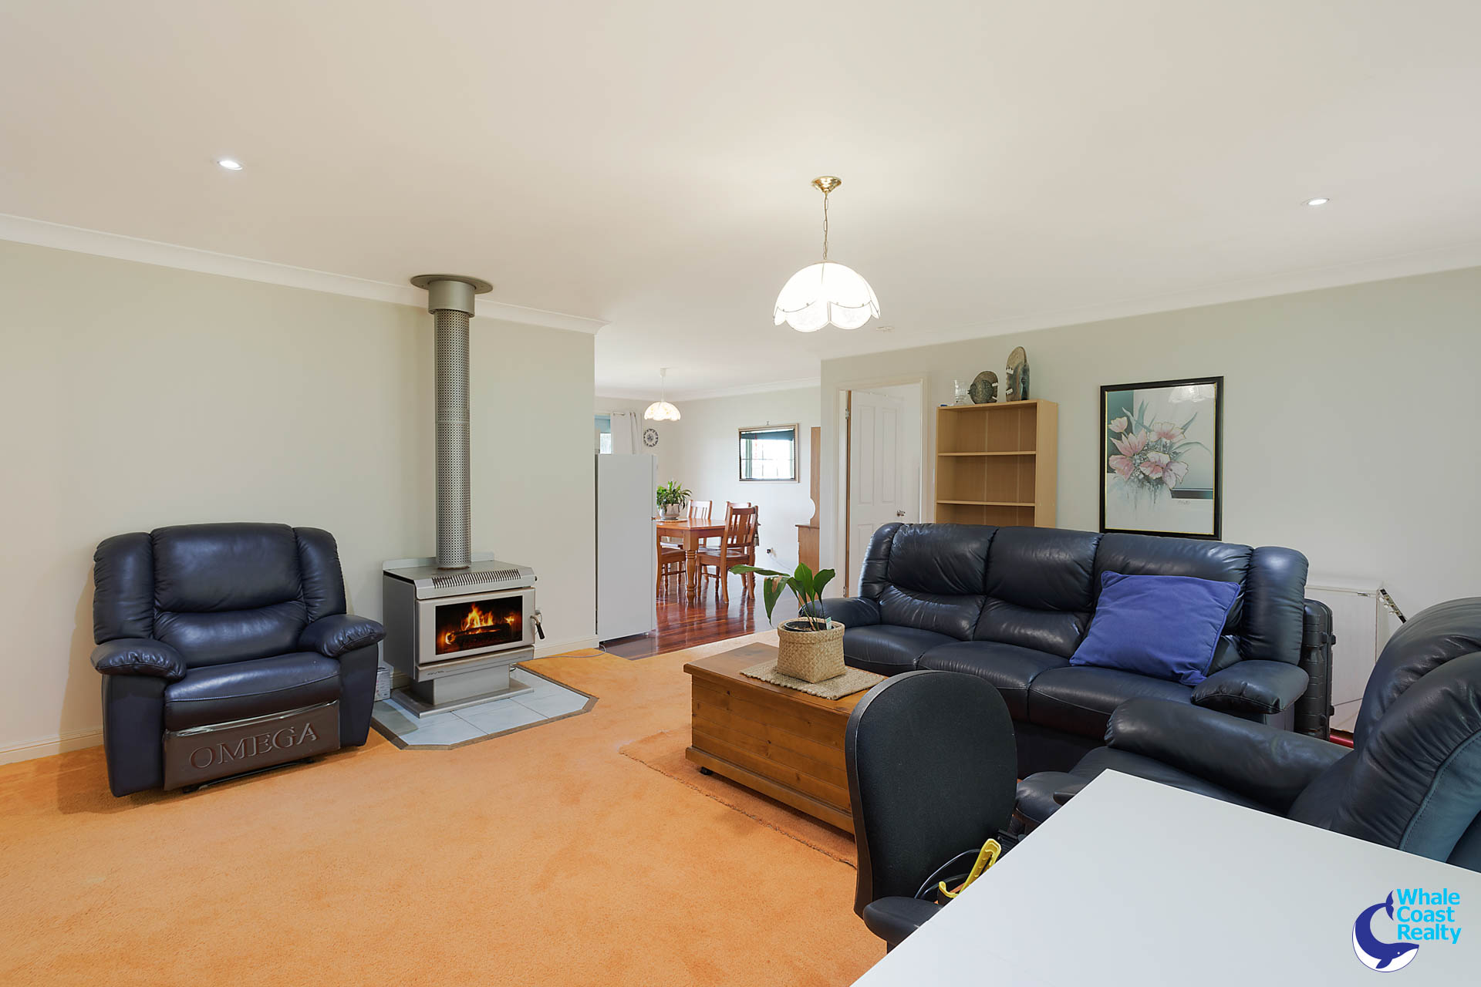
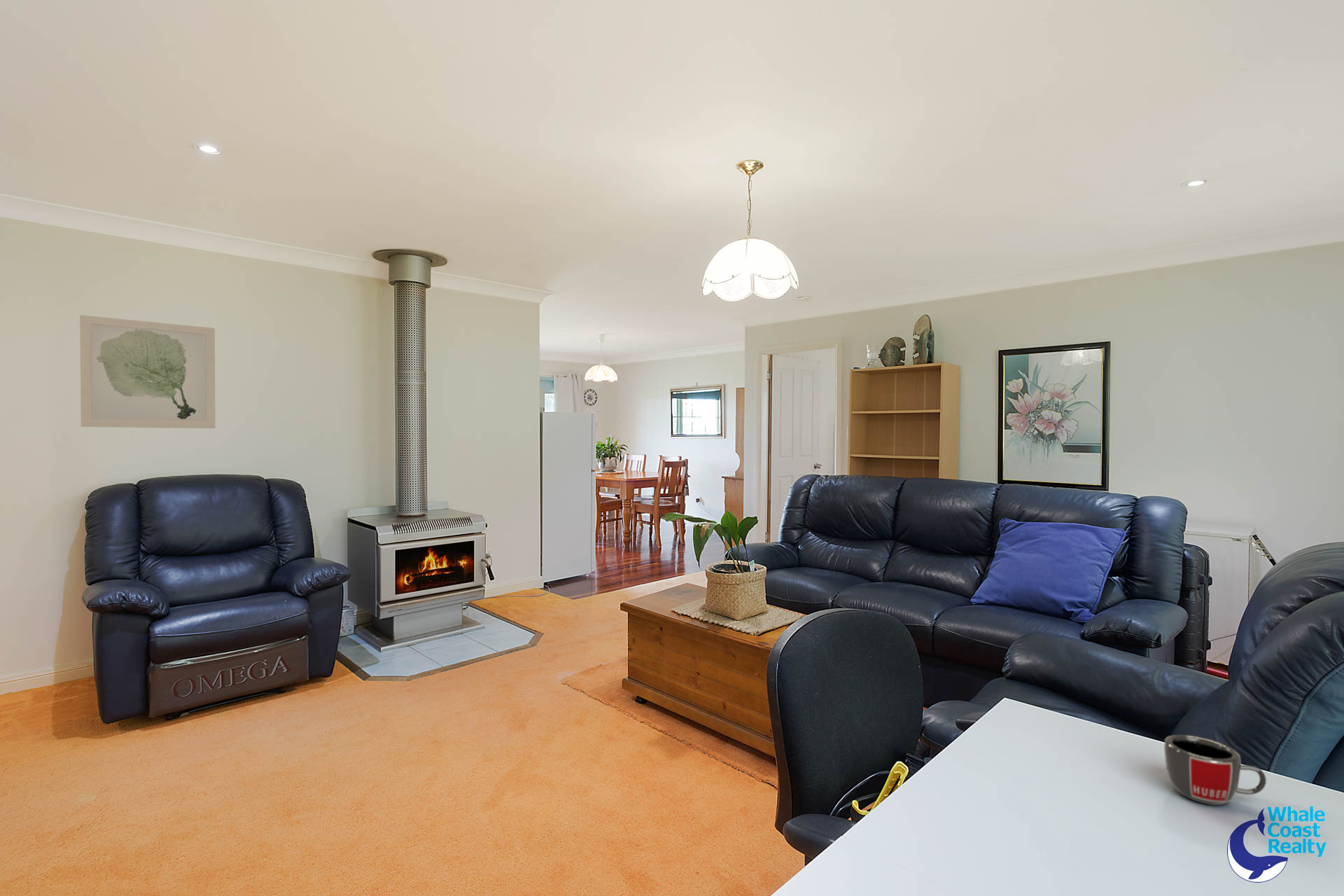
+ mug [1163,734,1267,806]
+ wall art [79,314,216,429]
